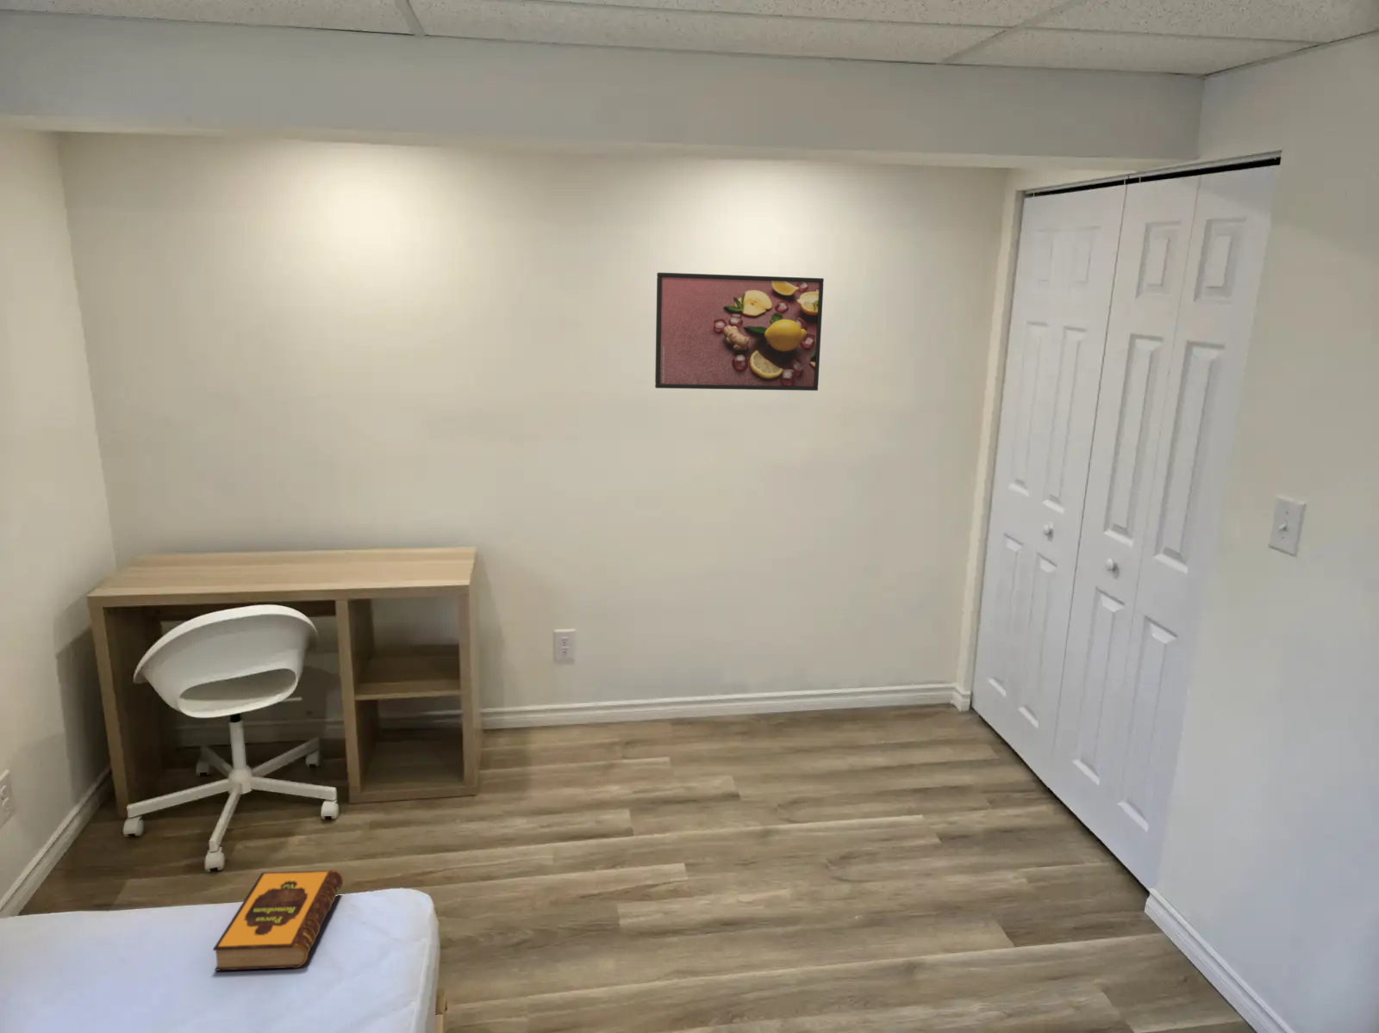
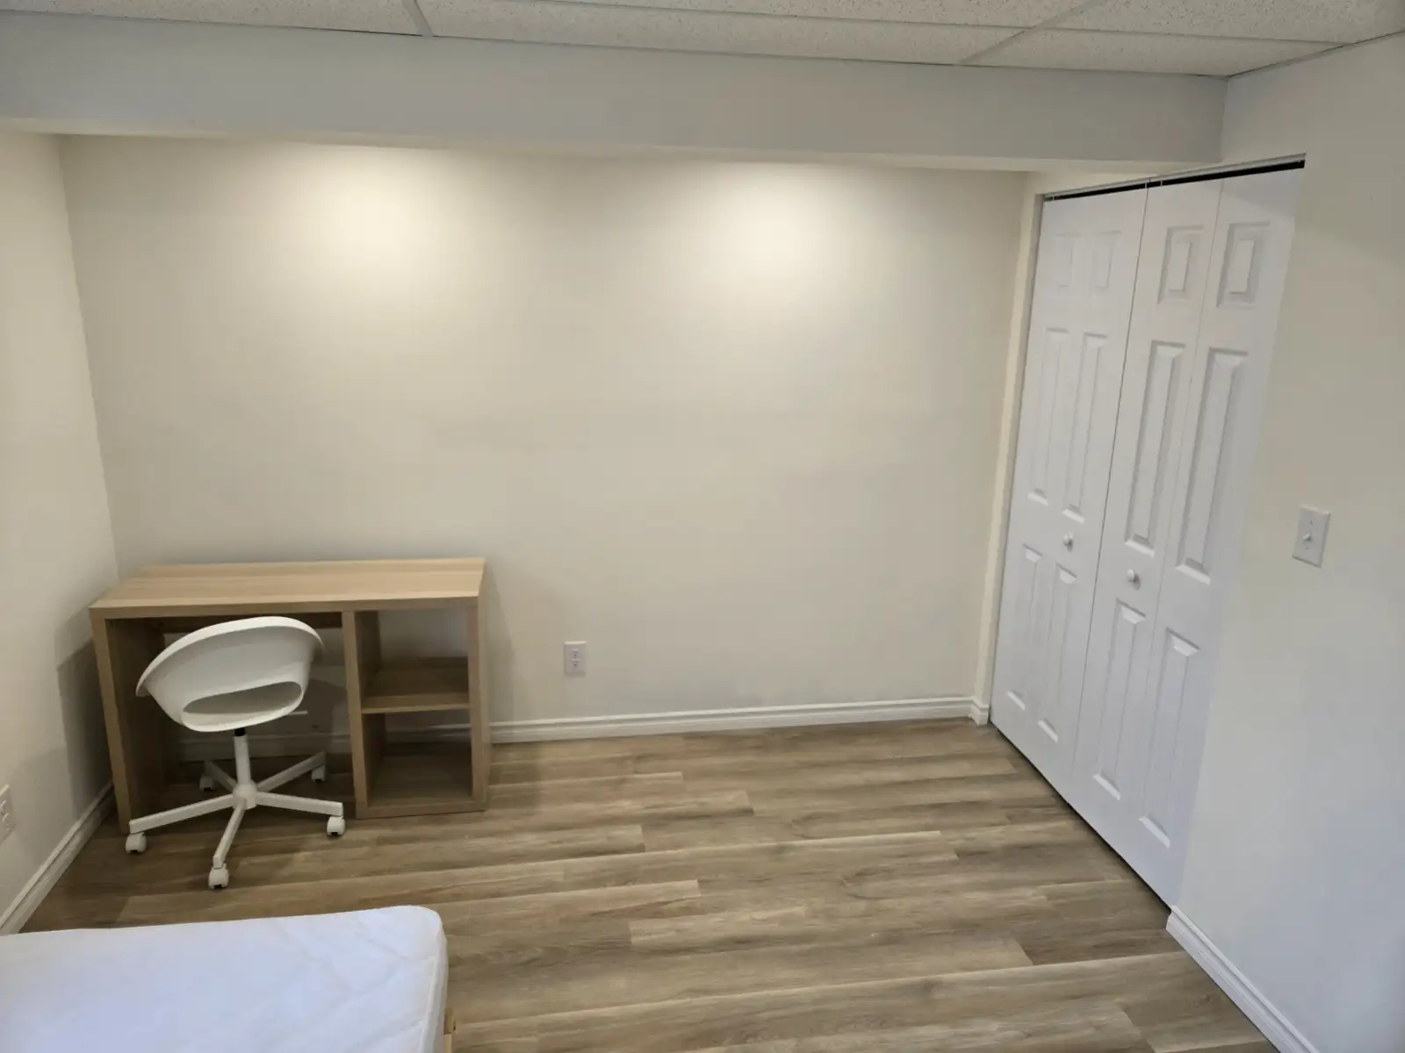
- hardback book [212,868,344,972]
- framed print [654,272,825,392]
